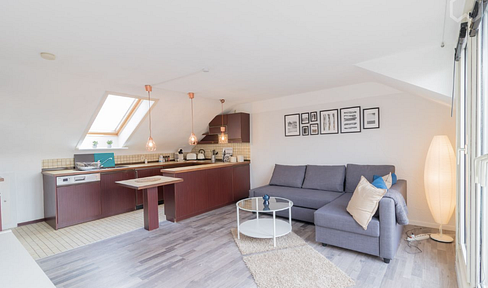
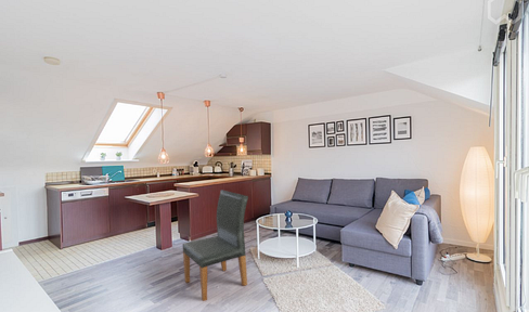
+ dining chair [182,188,249,302]
